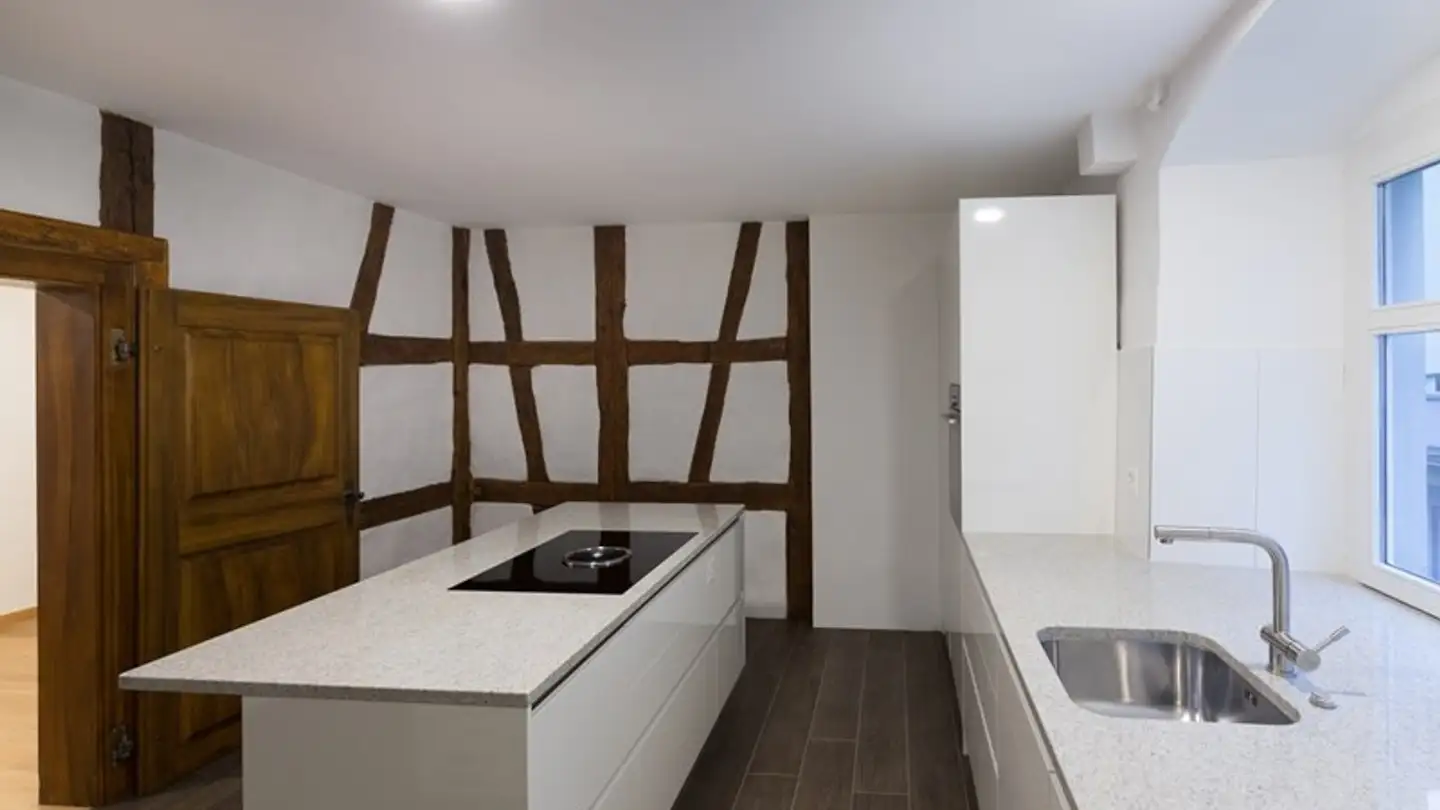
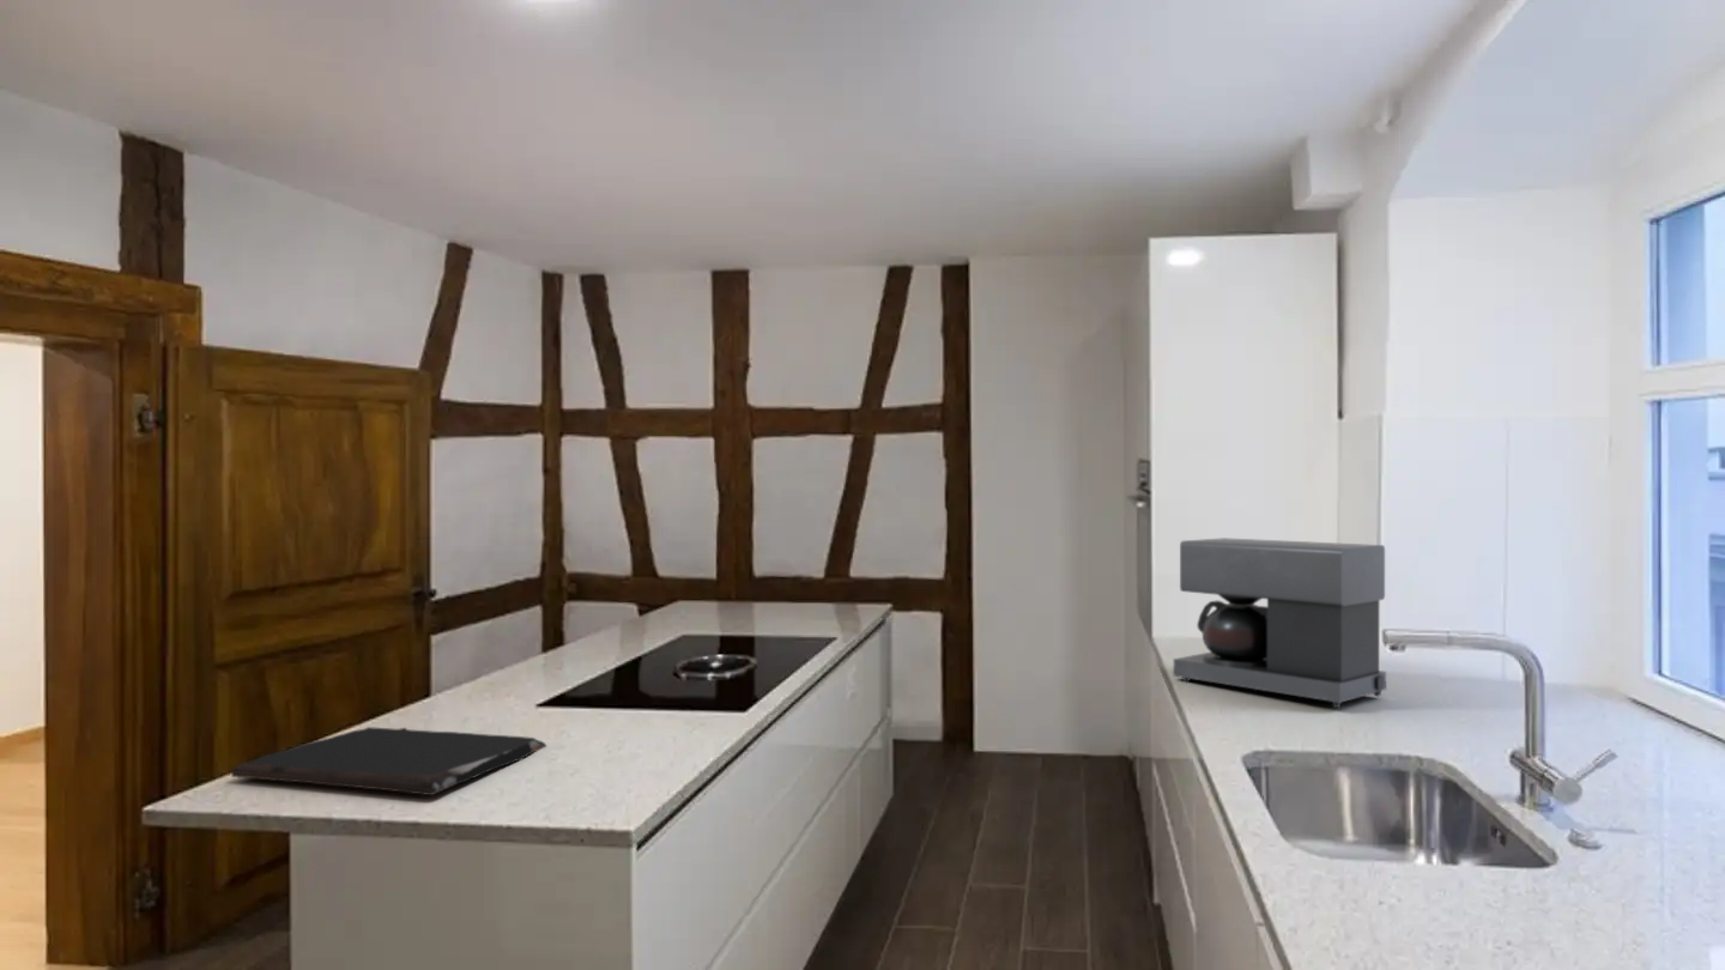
+ cutting board [230,726,547,796]
+ coffee maker [1173,536,1387,709]
